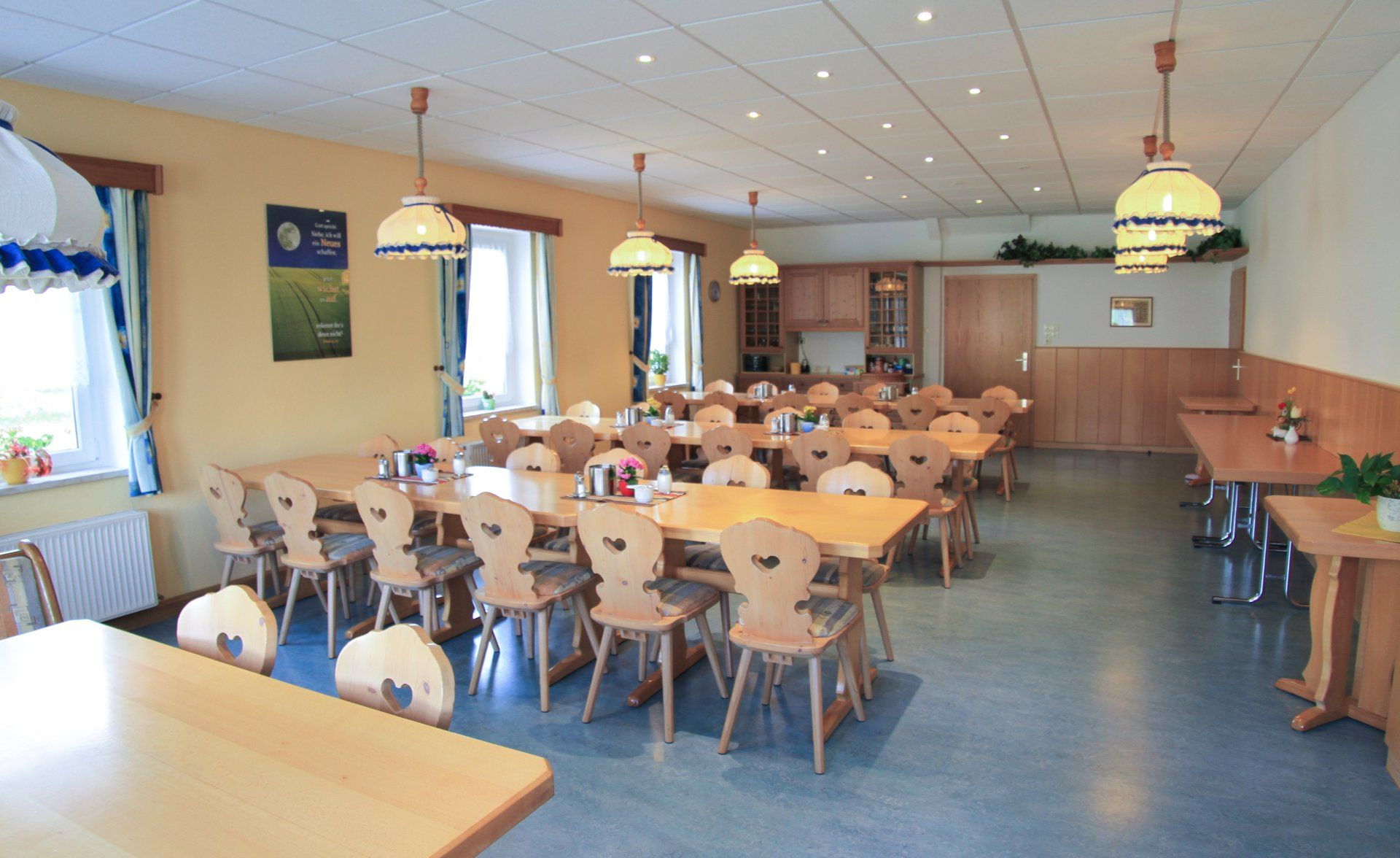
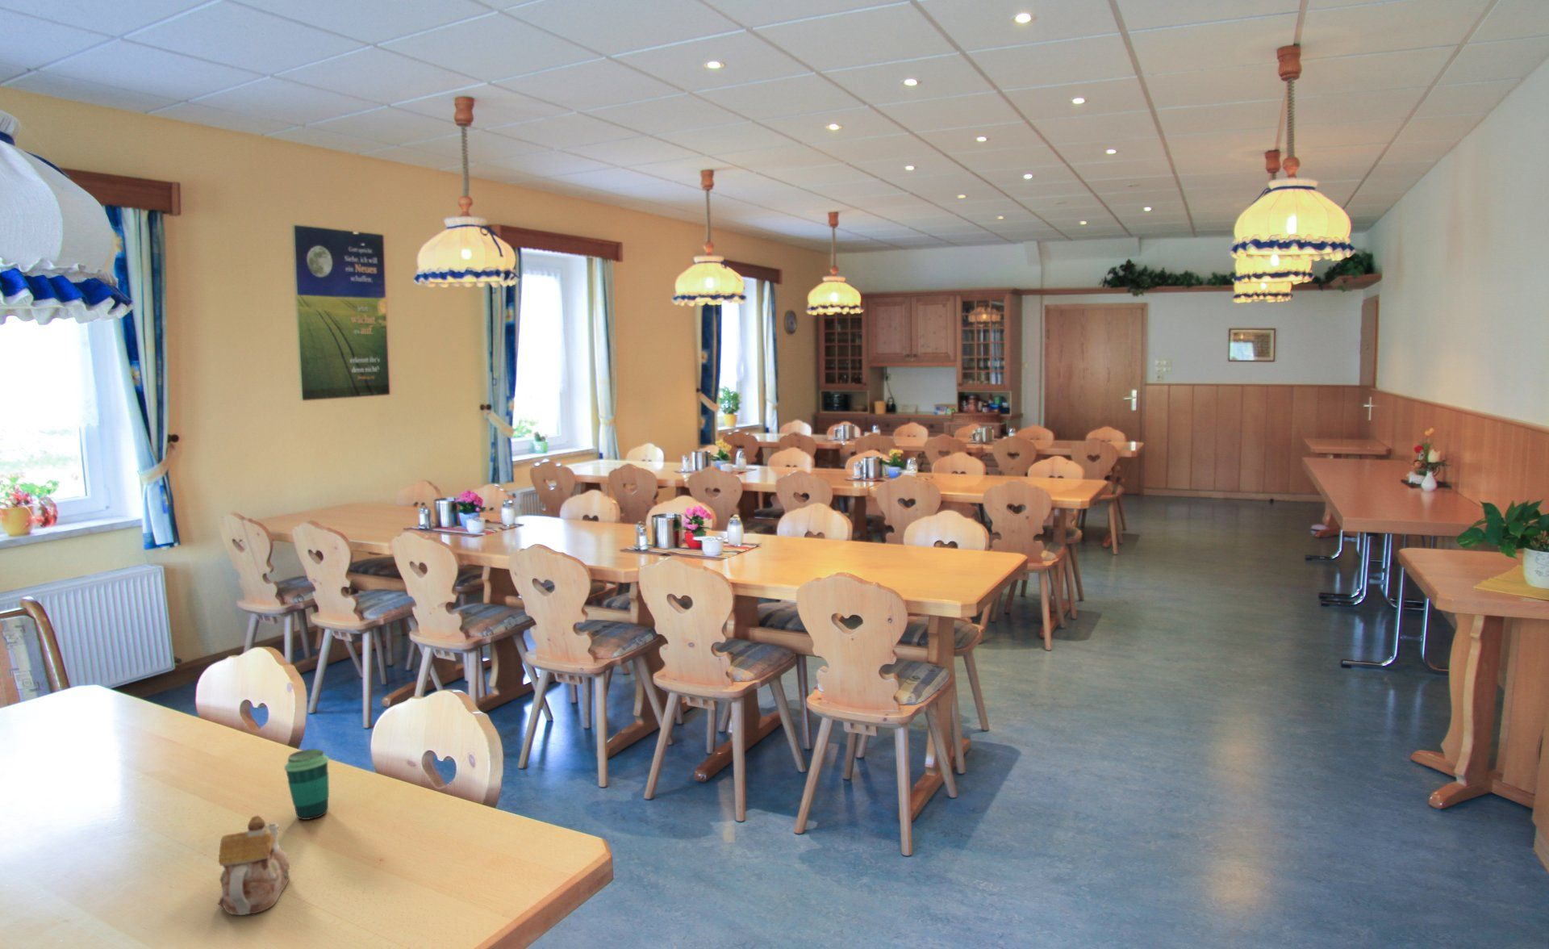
+ teapot [218,815,291,916]
+ cup [284,748,330,821]
